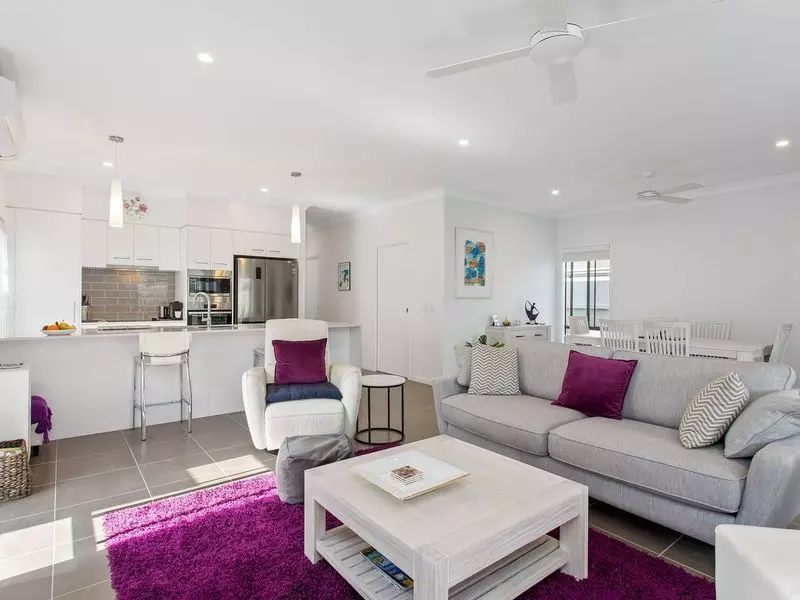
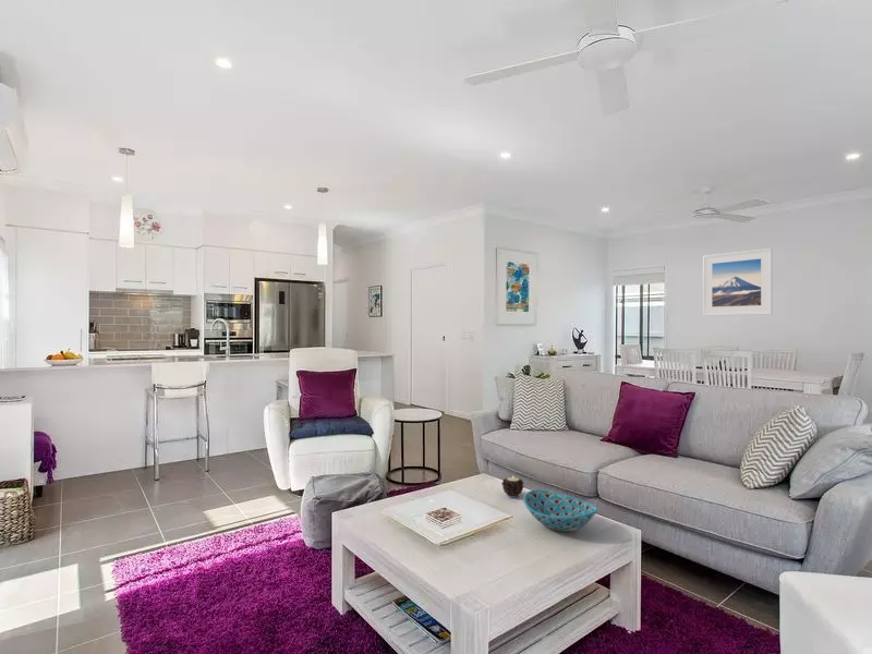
+ bowl [522,488,600,533]
+ candle [500,476,524,499]
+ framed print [702,247,774,317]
